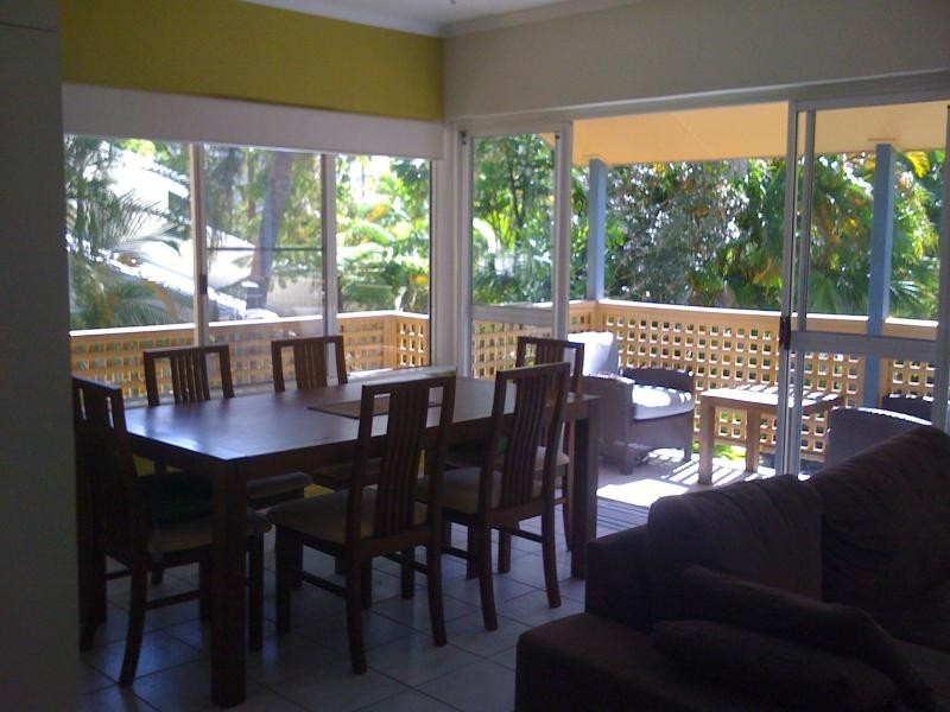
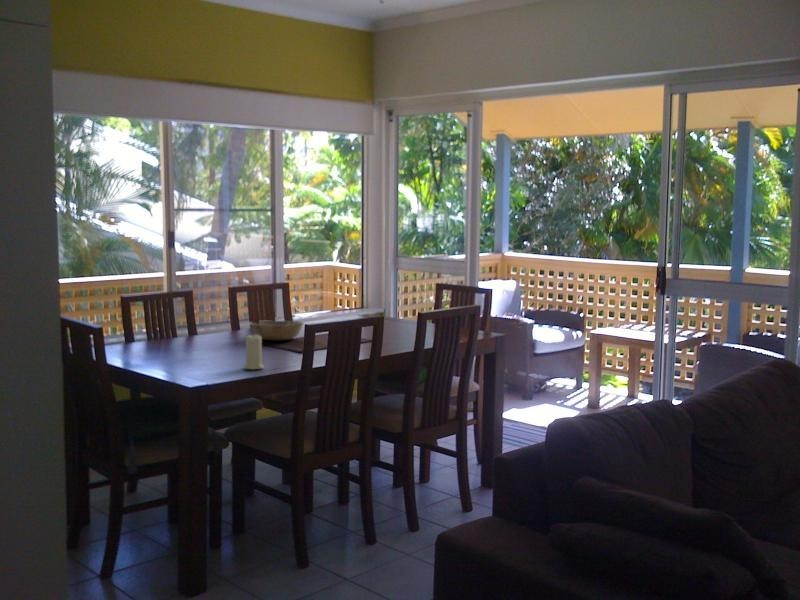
+ candle [243,332,265,371]
+ bowl [249,319,305,341]
